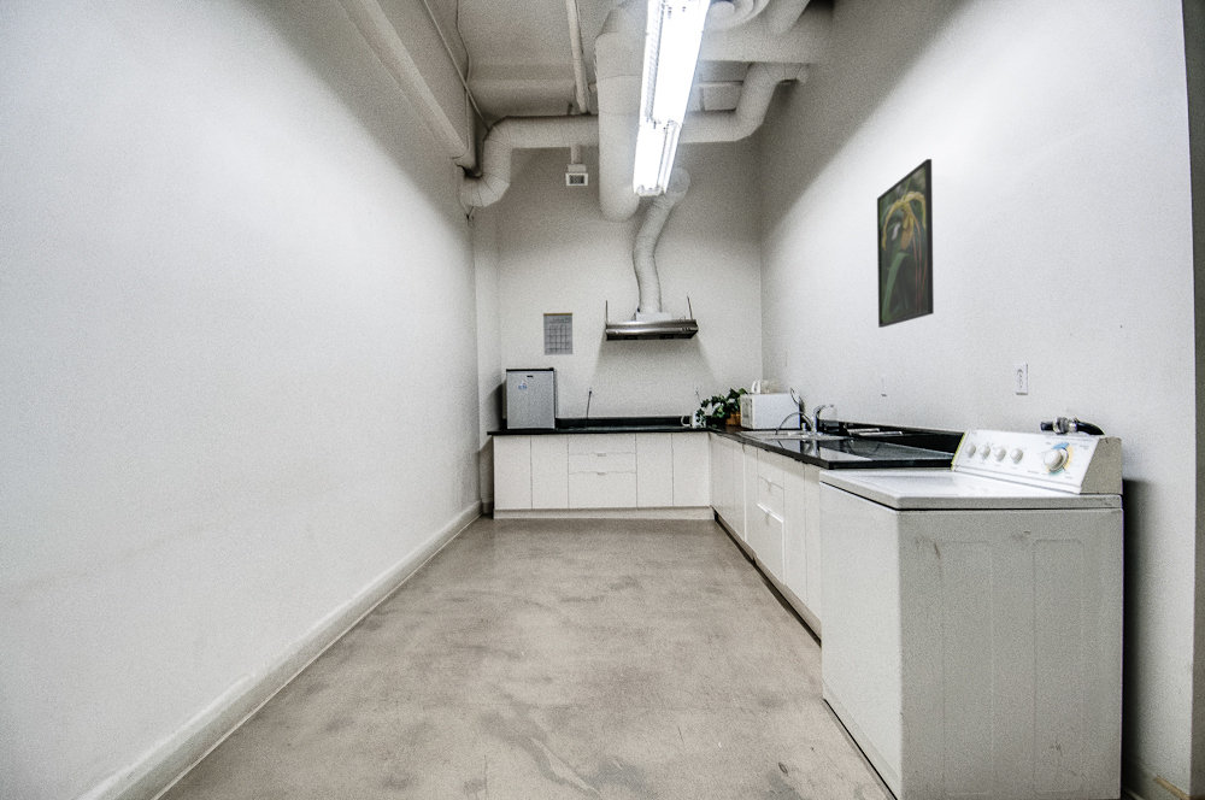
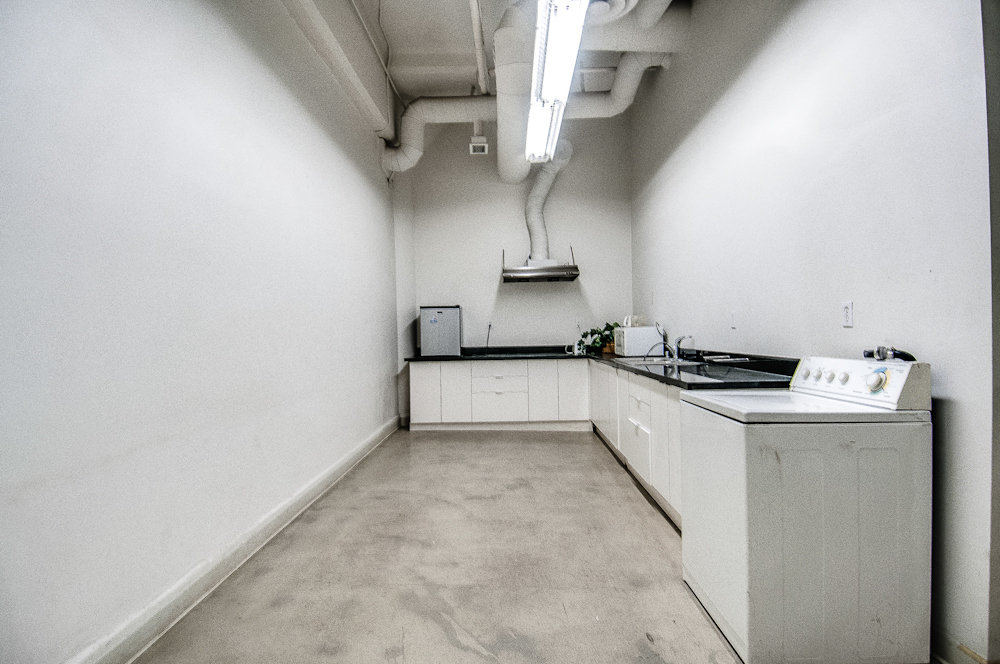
- calendar [542,306,574,357]
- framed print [876,158,935,329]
